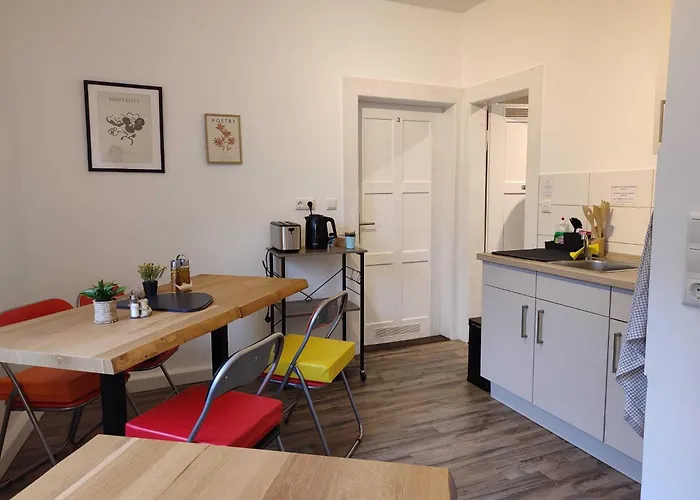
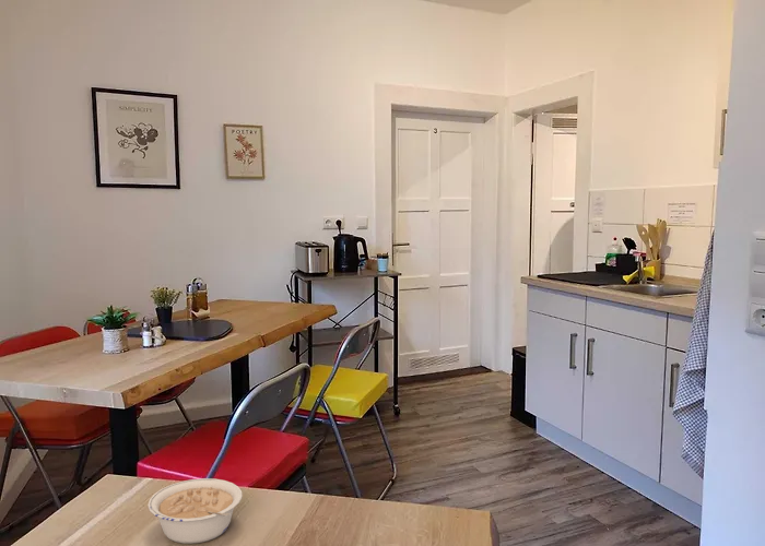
+ legume [146,477,243,545]
